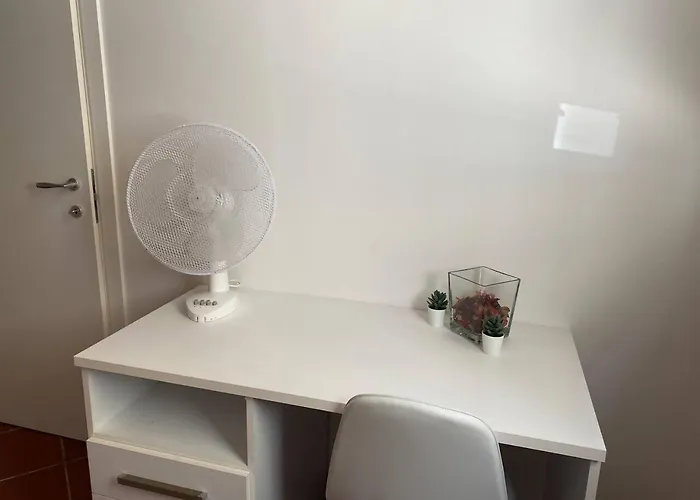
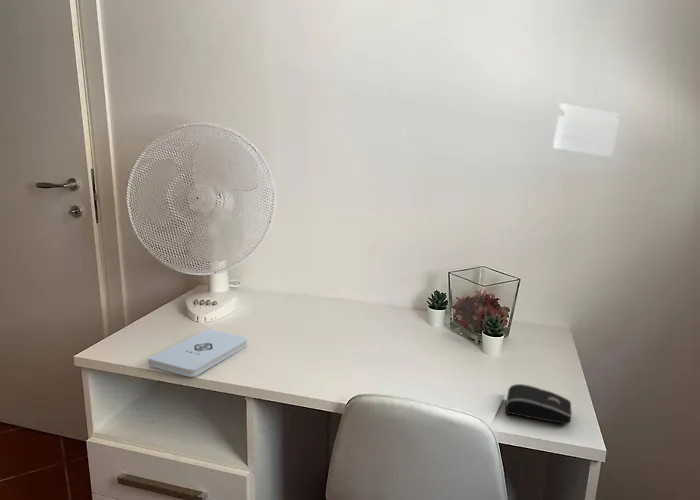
+ computer mouse [505,383,573,426]
+ notepad [147,328,249,378]
